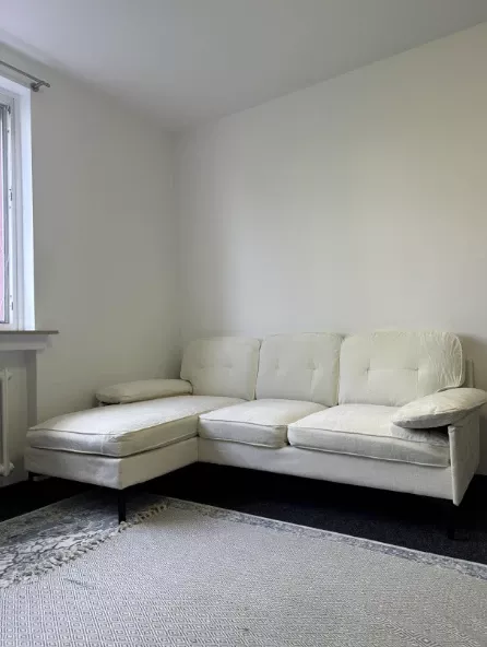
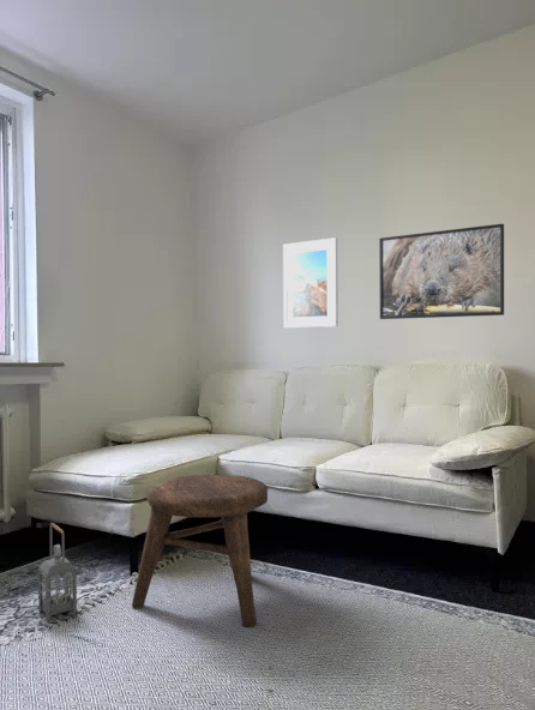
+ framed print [282,236,339,329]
+ stool [131,474,269,628]
+ lantern [36,522,79,621]
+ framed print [378,223,505,320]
